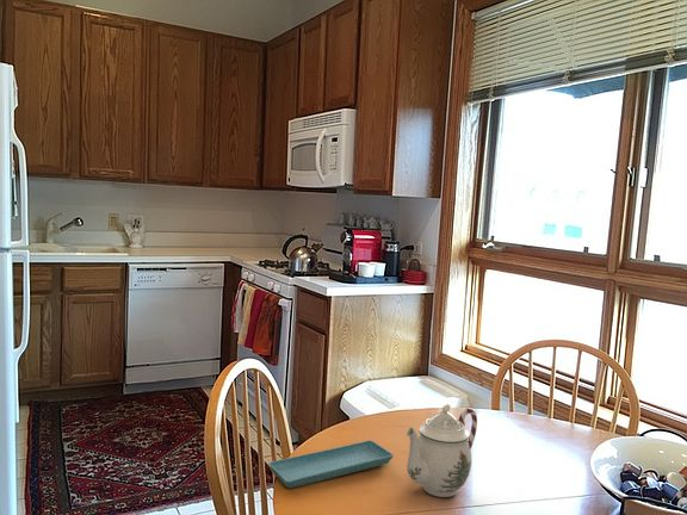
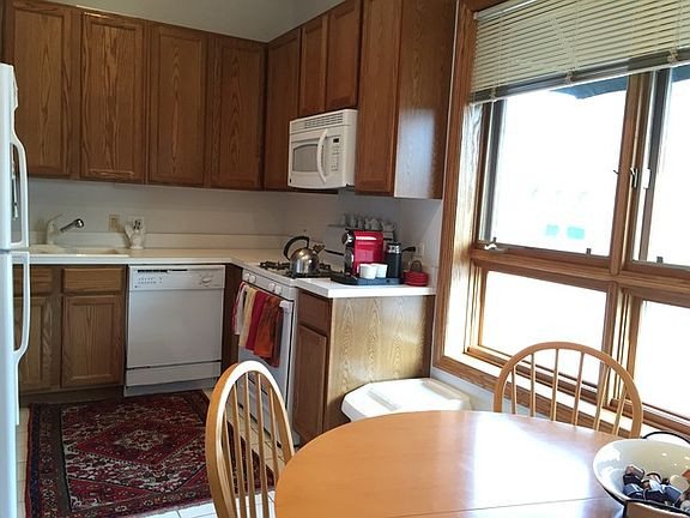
- teapot [404,403,478,498]
- saucer [267,439,395,489]
